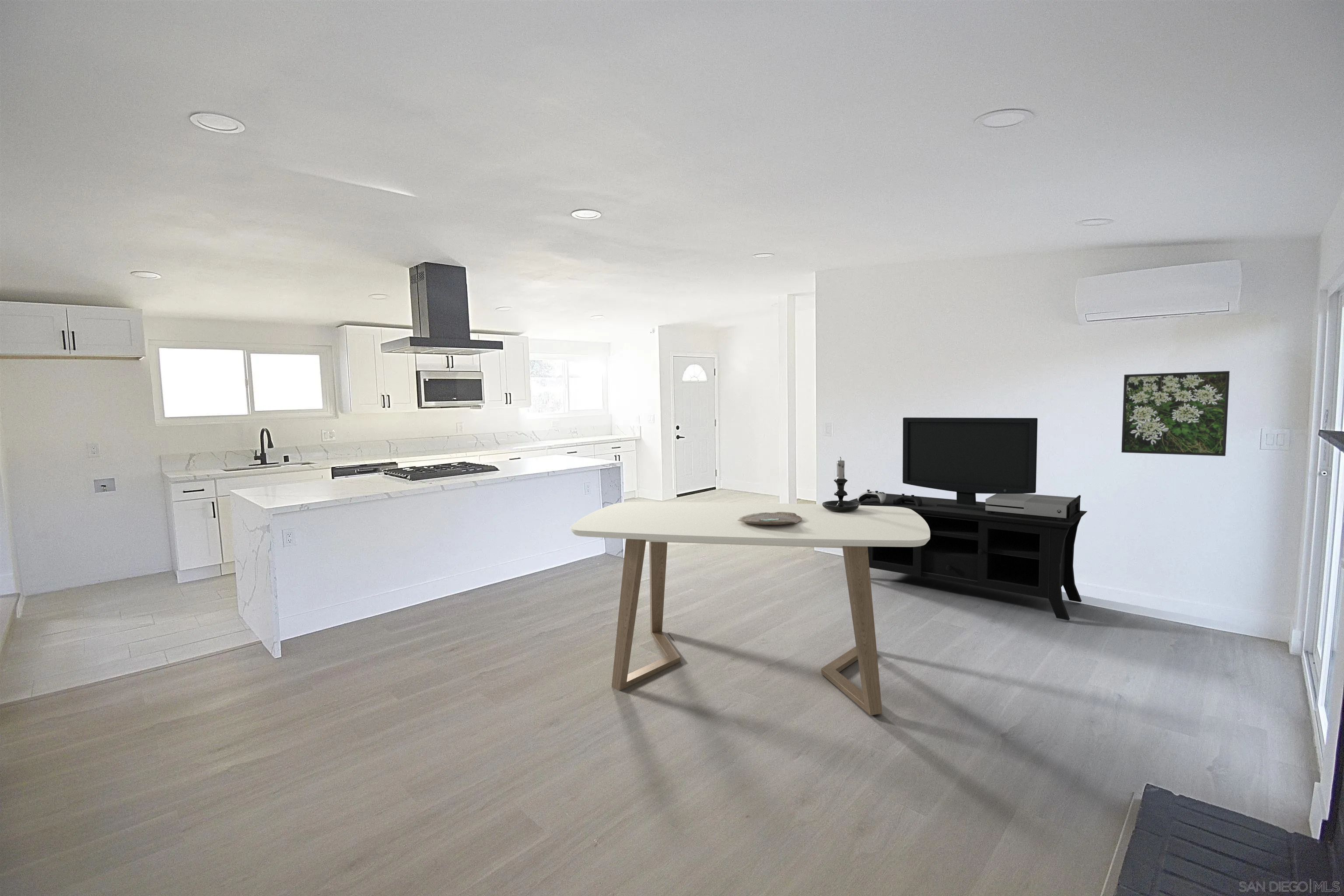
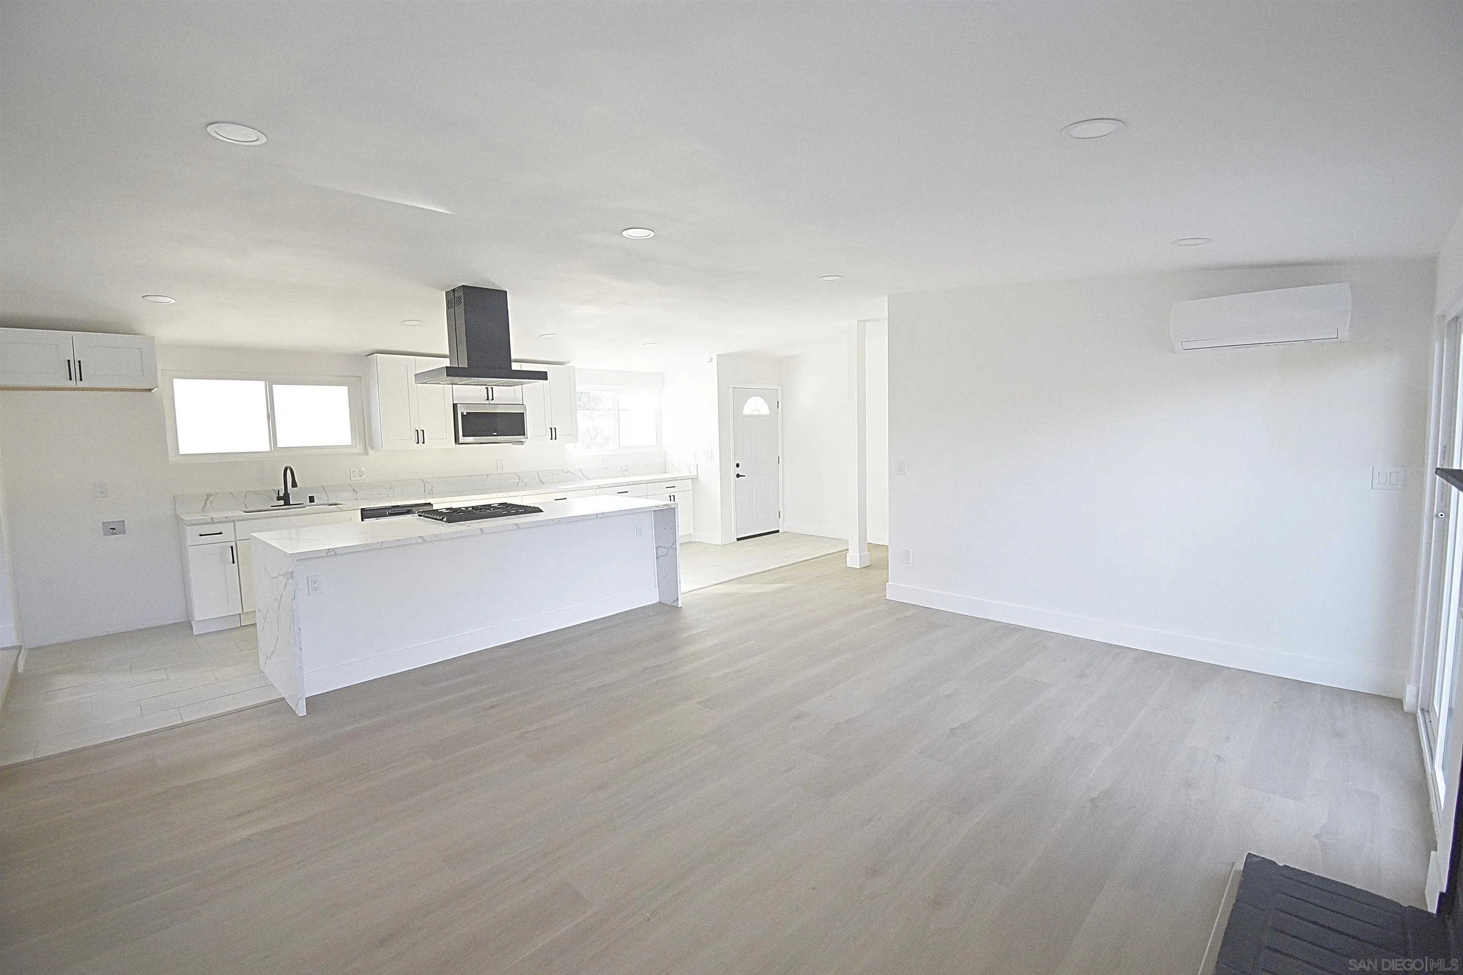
- media console [849,417,1088,621]
- decorative bowl [738,512,802,525]
- dining table [570,501,930,716]
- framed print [1121,371,1230,457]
- candle holder [822,456,860,512]
